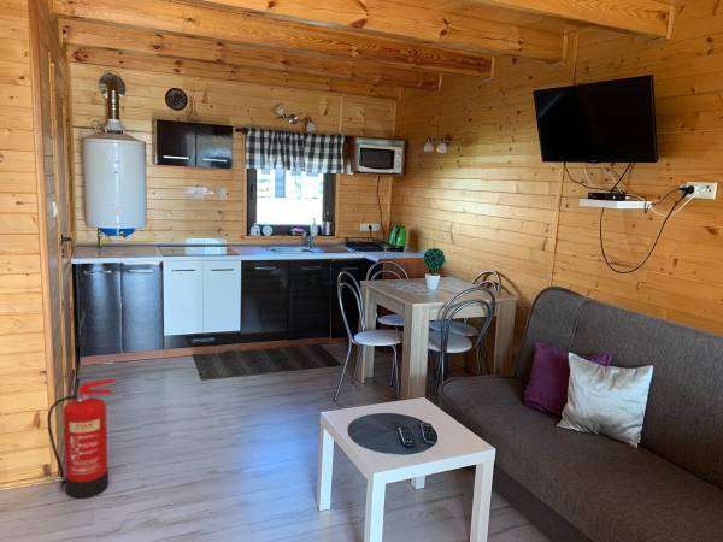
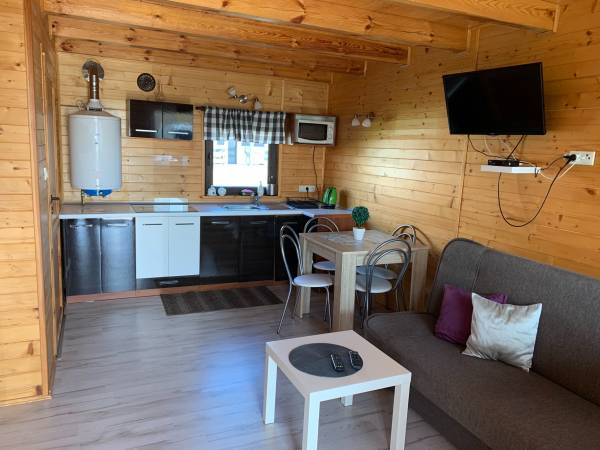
- fire extinguisher [46,377,116,499]
